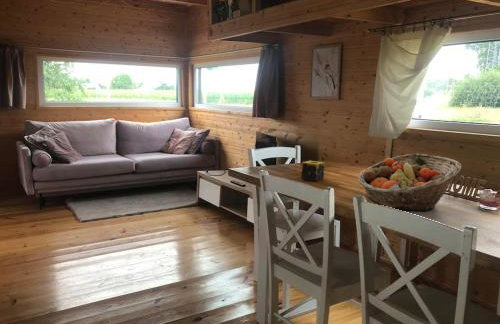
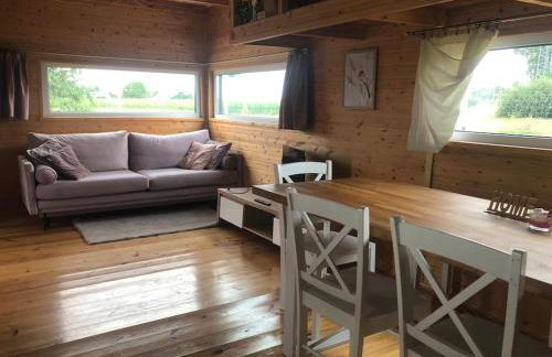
- fruit basket [357,153,462,212]
- candle [300,160,326,182]
